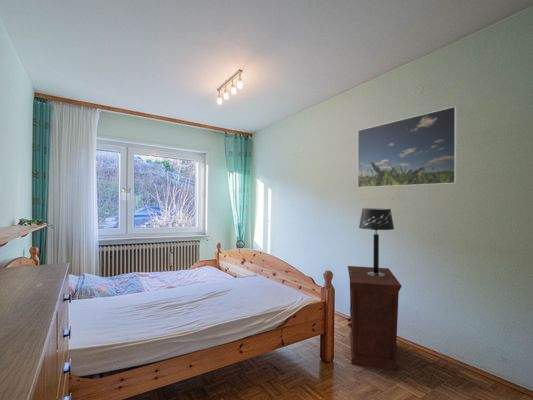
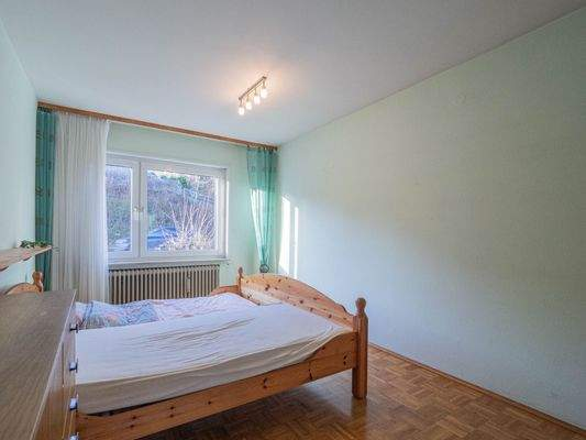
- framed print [357,105,458,189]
- table lamp [358,207,395,277]
- nightstand [347,265,403,372]
